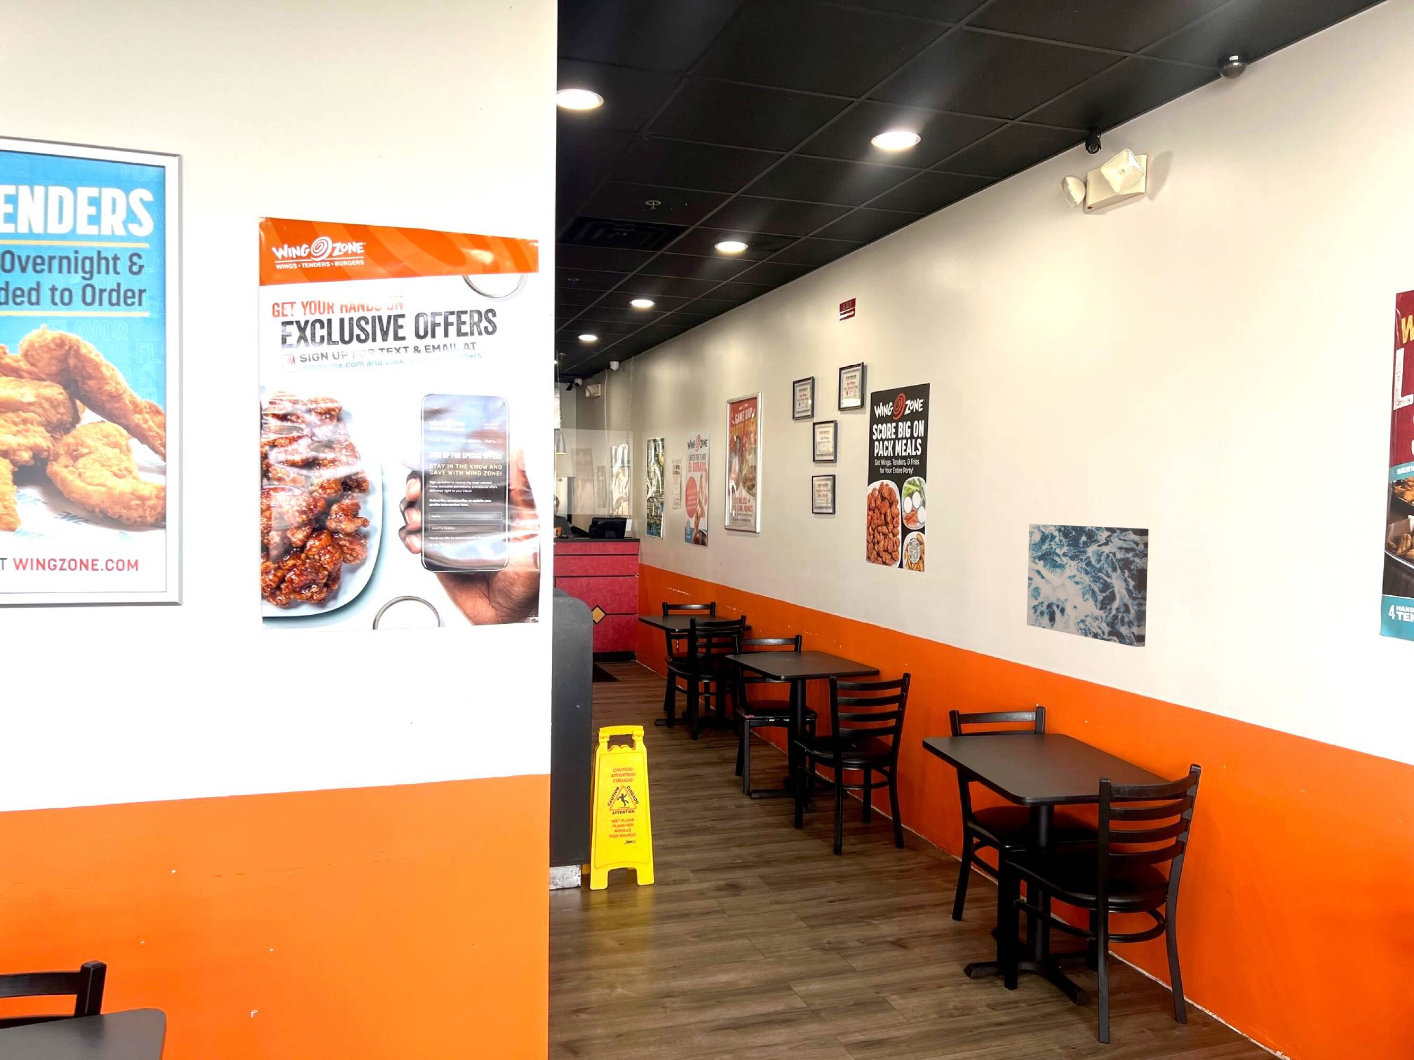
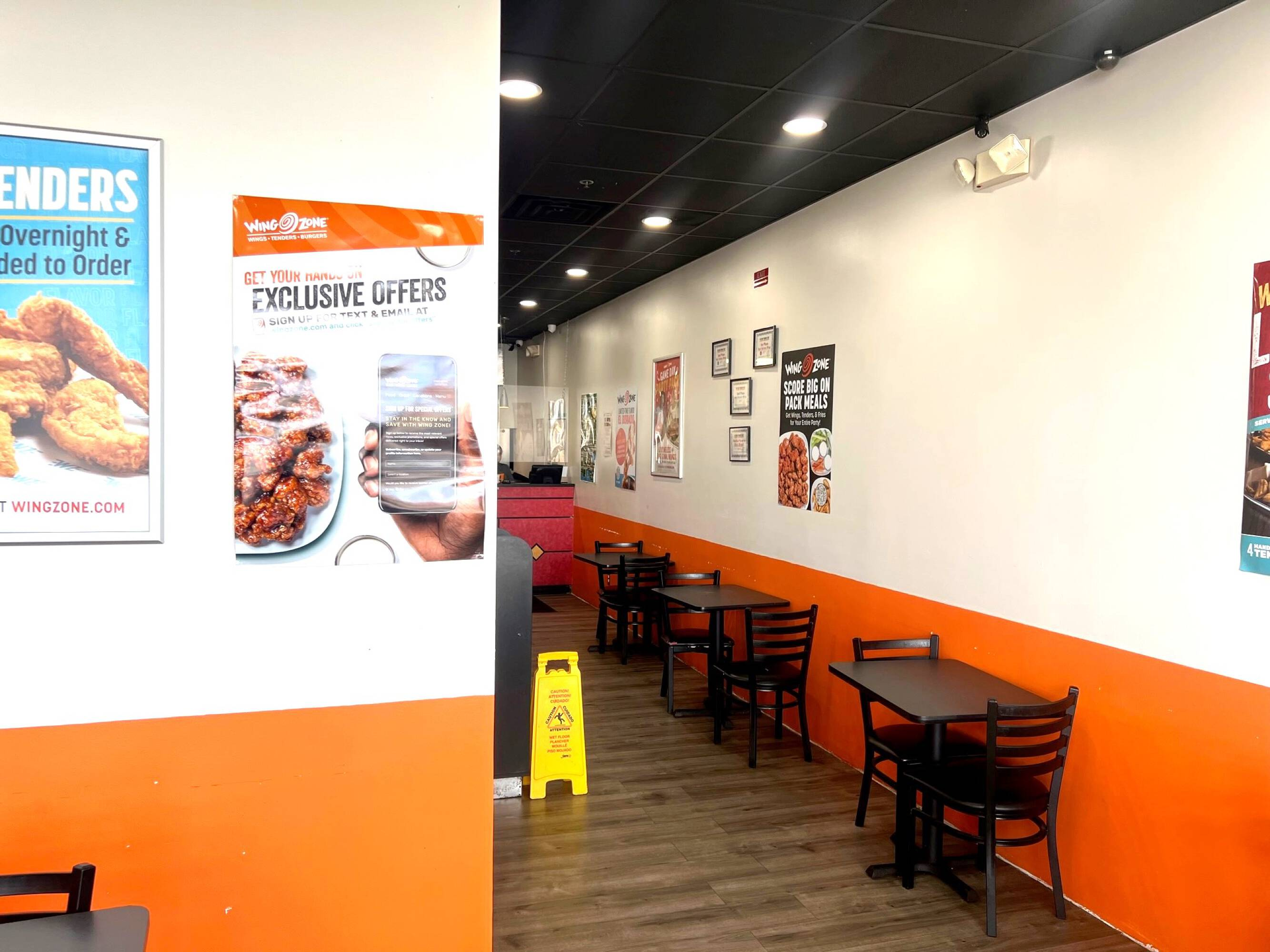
- wall art [1027,523,1149,648]
